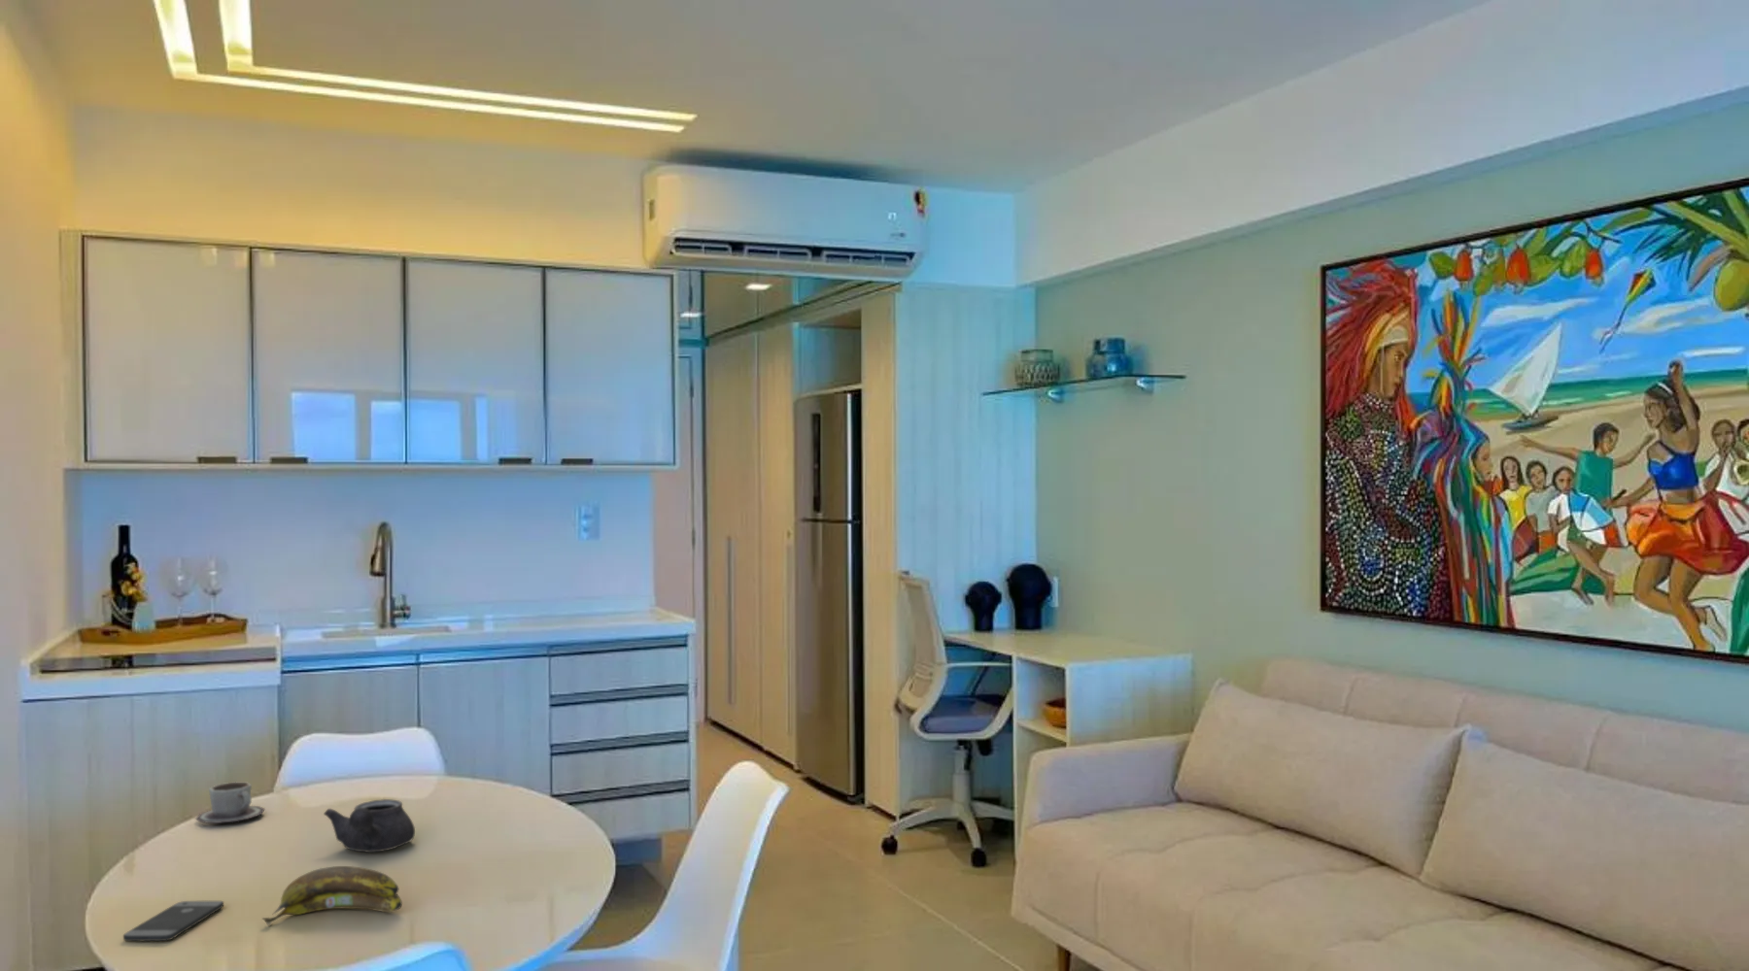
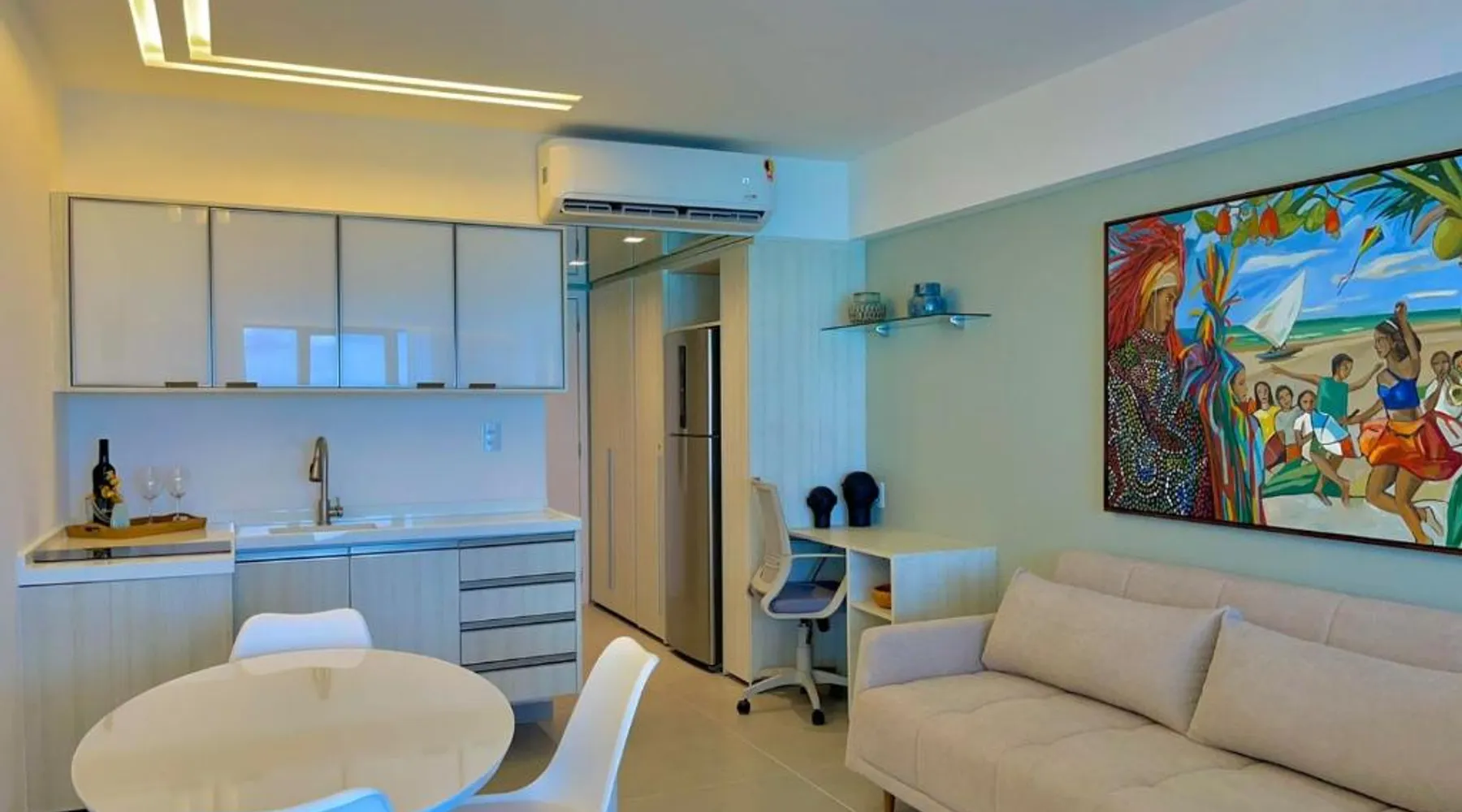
- cup [194,781,267,824]
- teapot [323,798,416,854]
- banana [261,865,403,927]
- smartphone [122,900,225,942]
